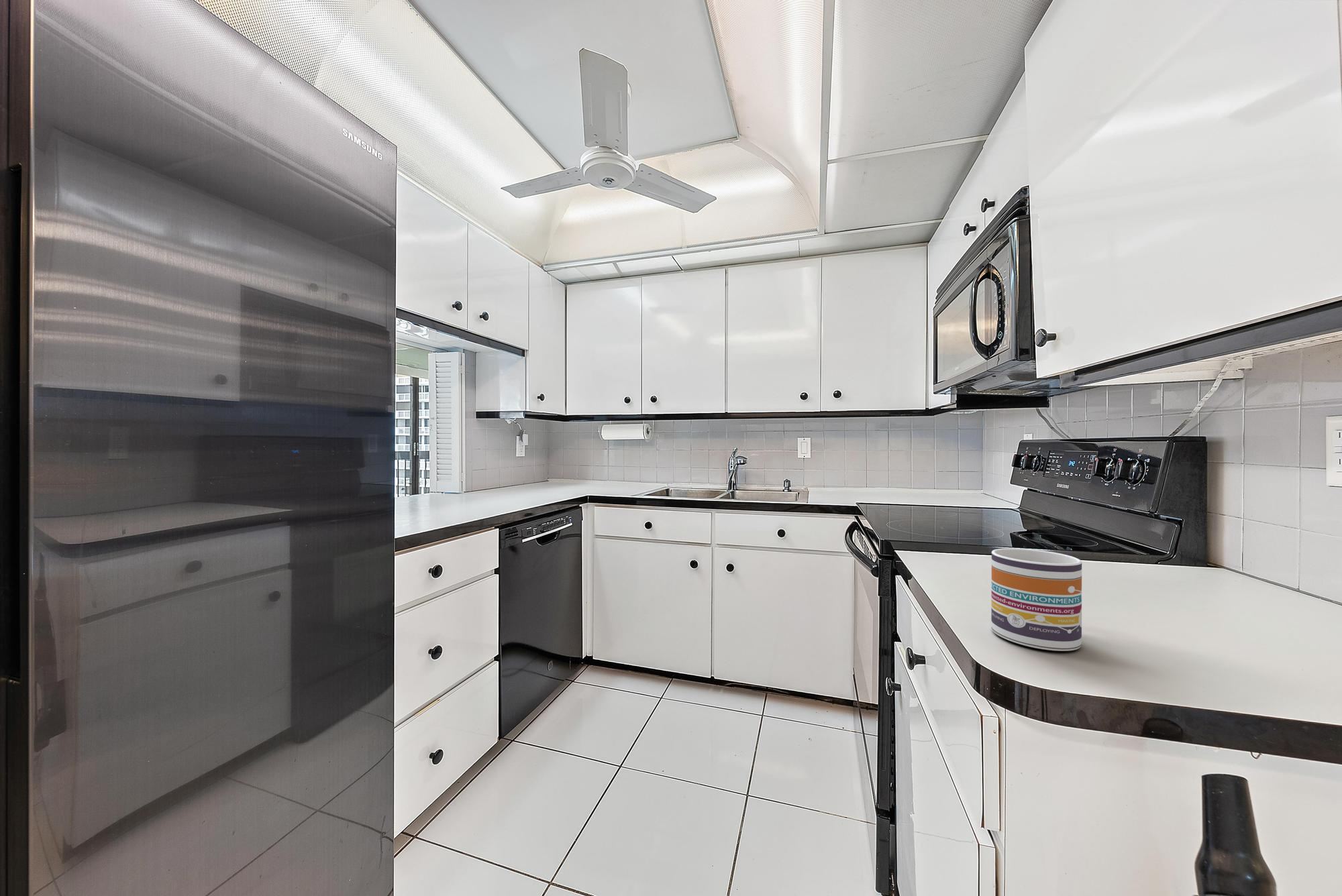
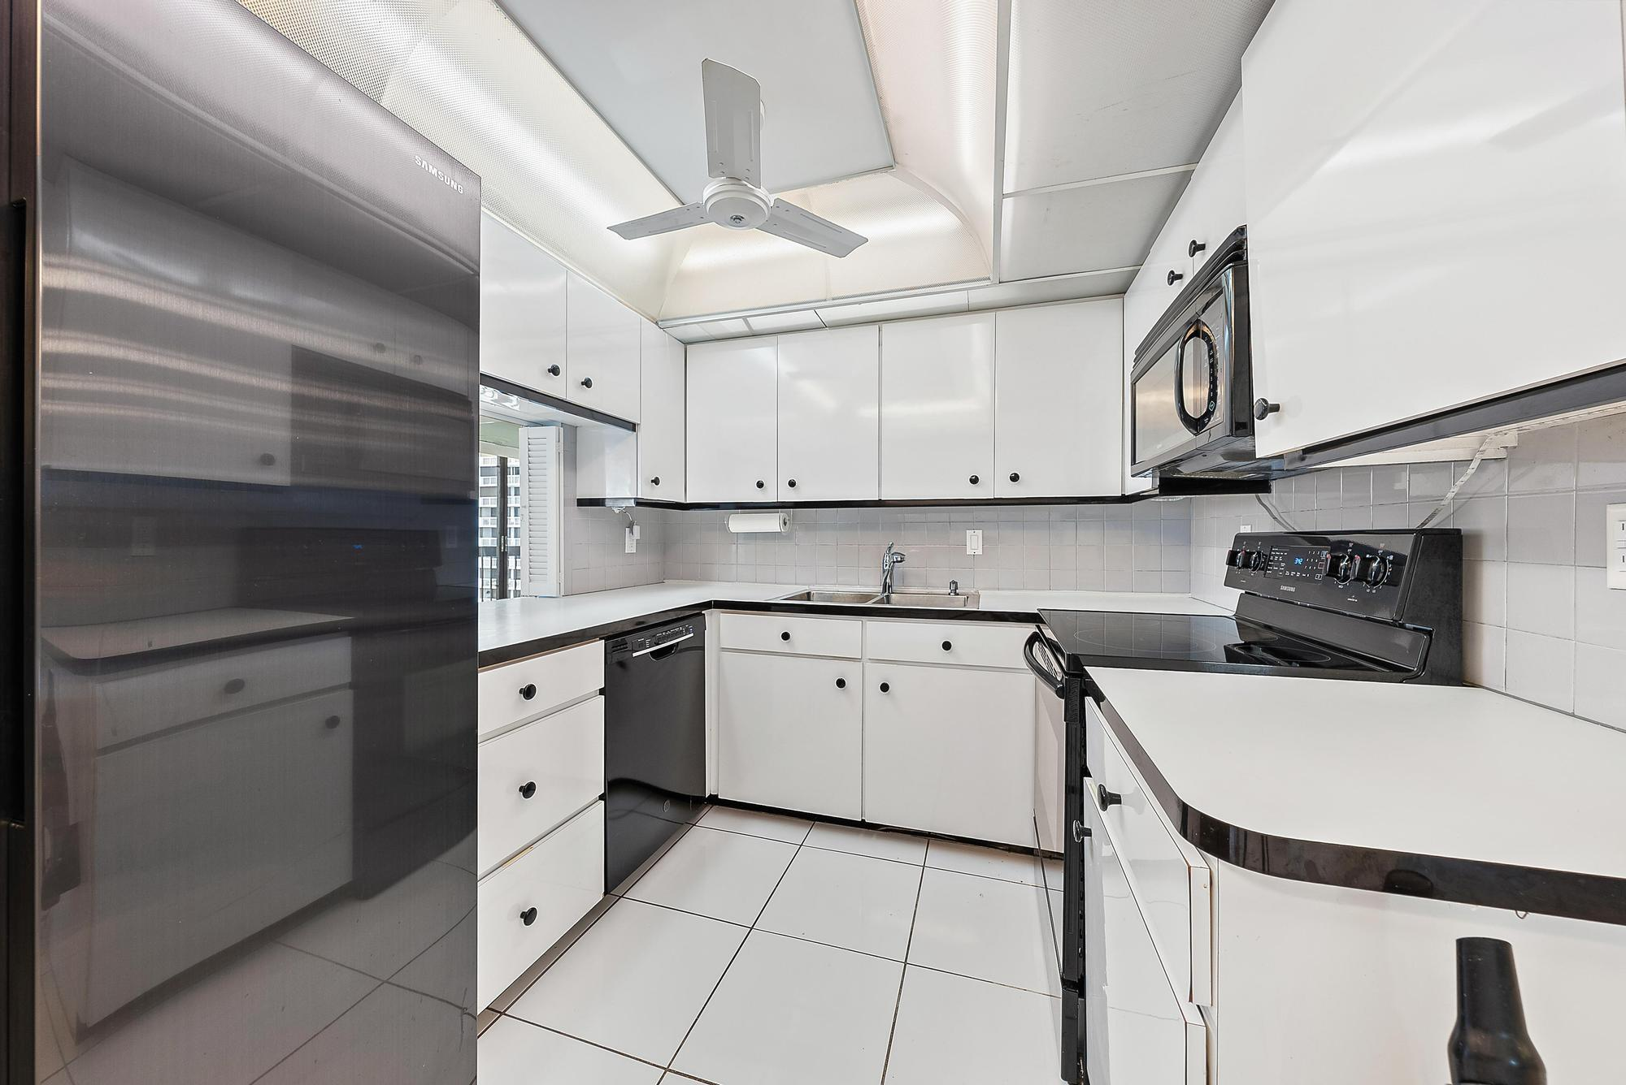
- mug [990,548,1082,652]
